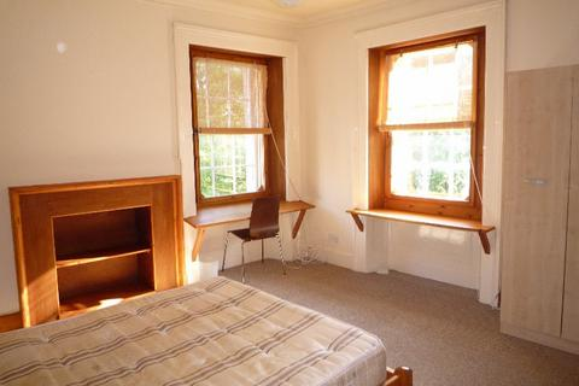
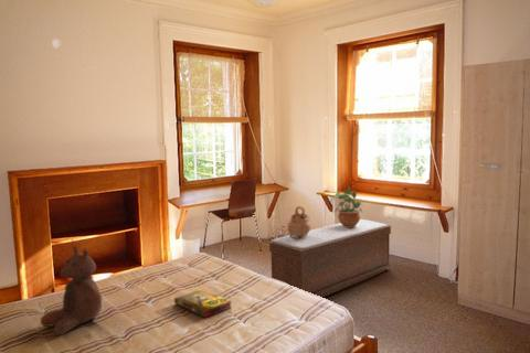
+ potted plant [330,185,363,227]
+ stuffed bear [40,245,103,335]
+ ceramic vessel [286,205,311,238]
+ book [172,288,233,319]
+ bench [268,218,392,298]
